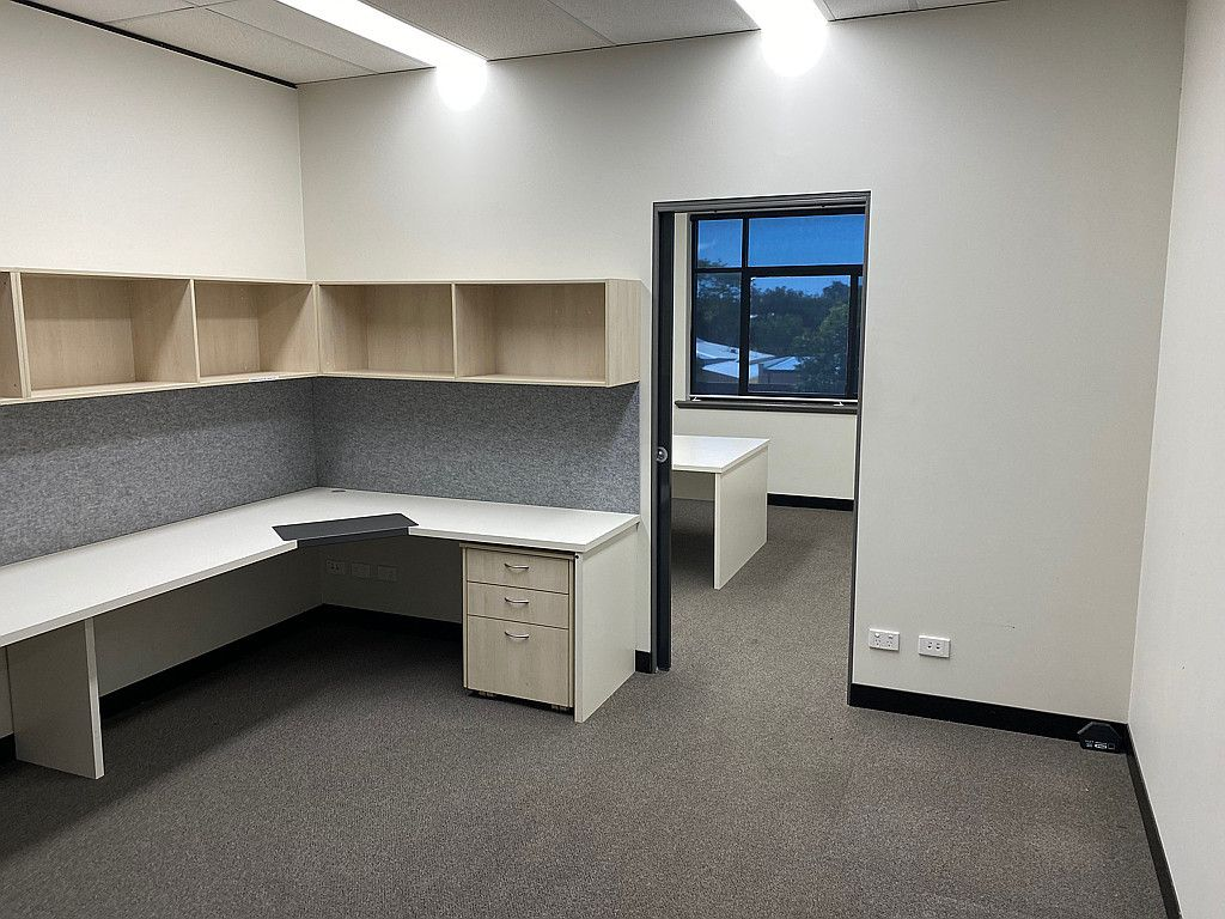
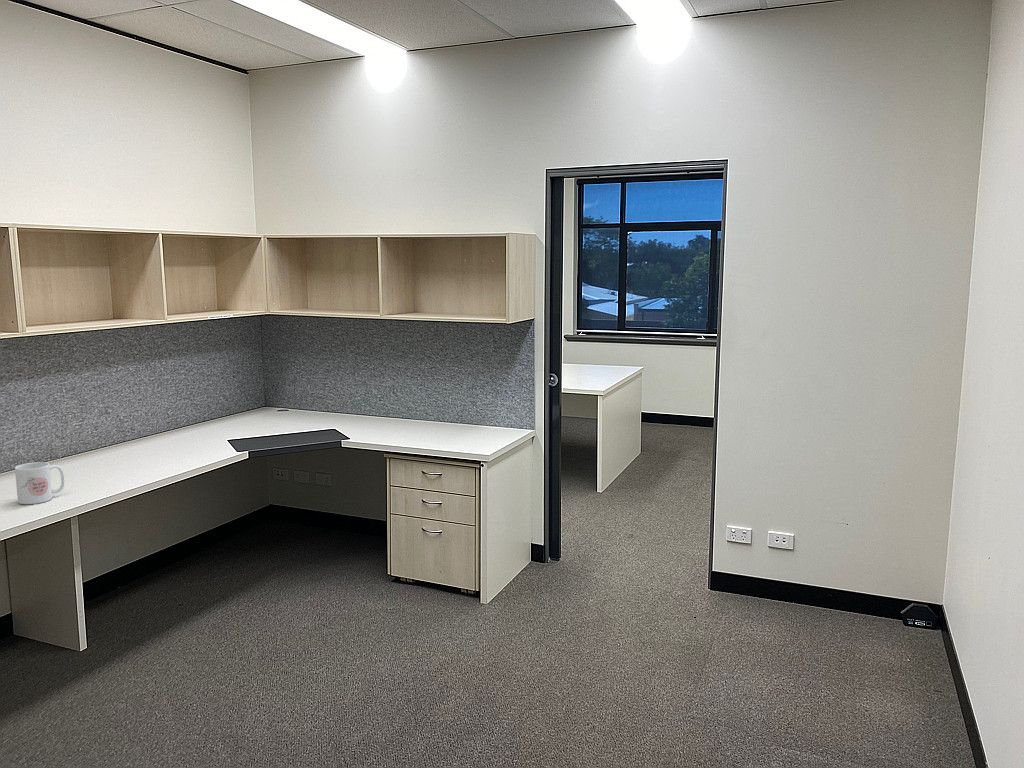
+ mug [14,461,65,505]
